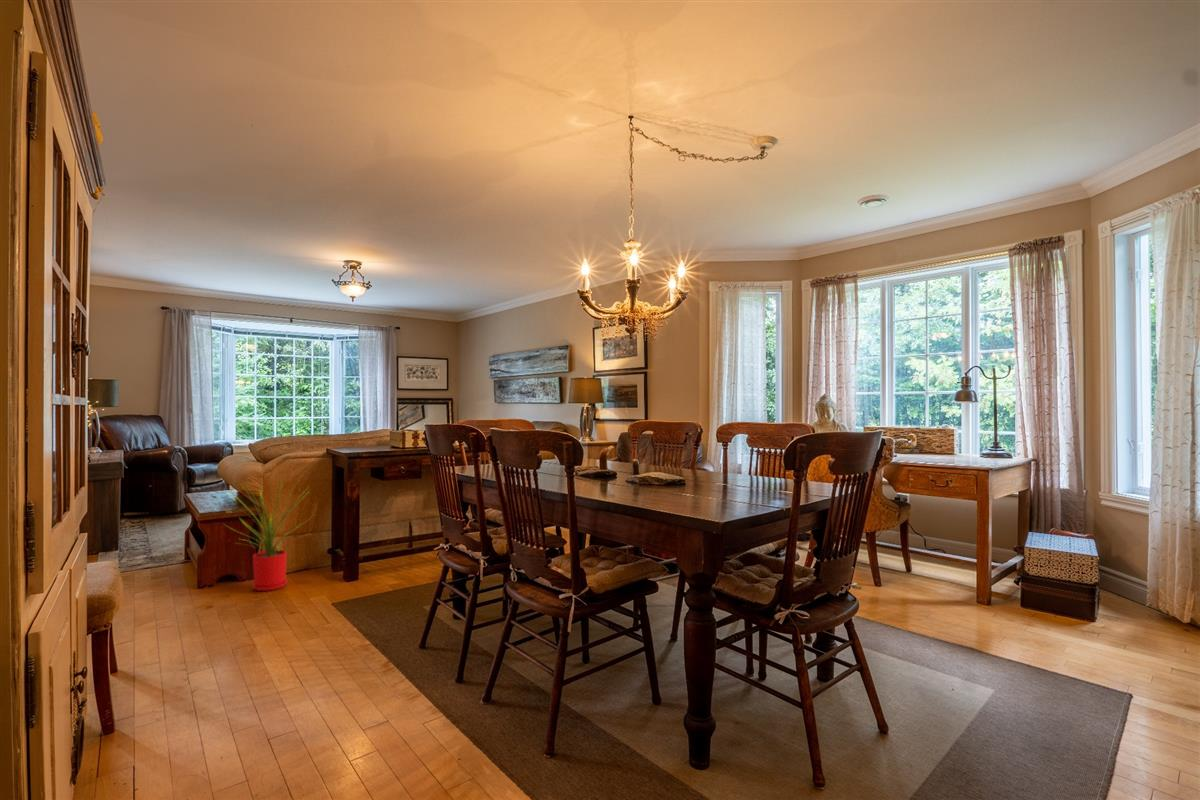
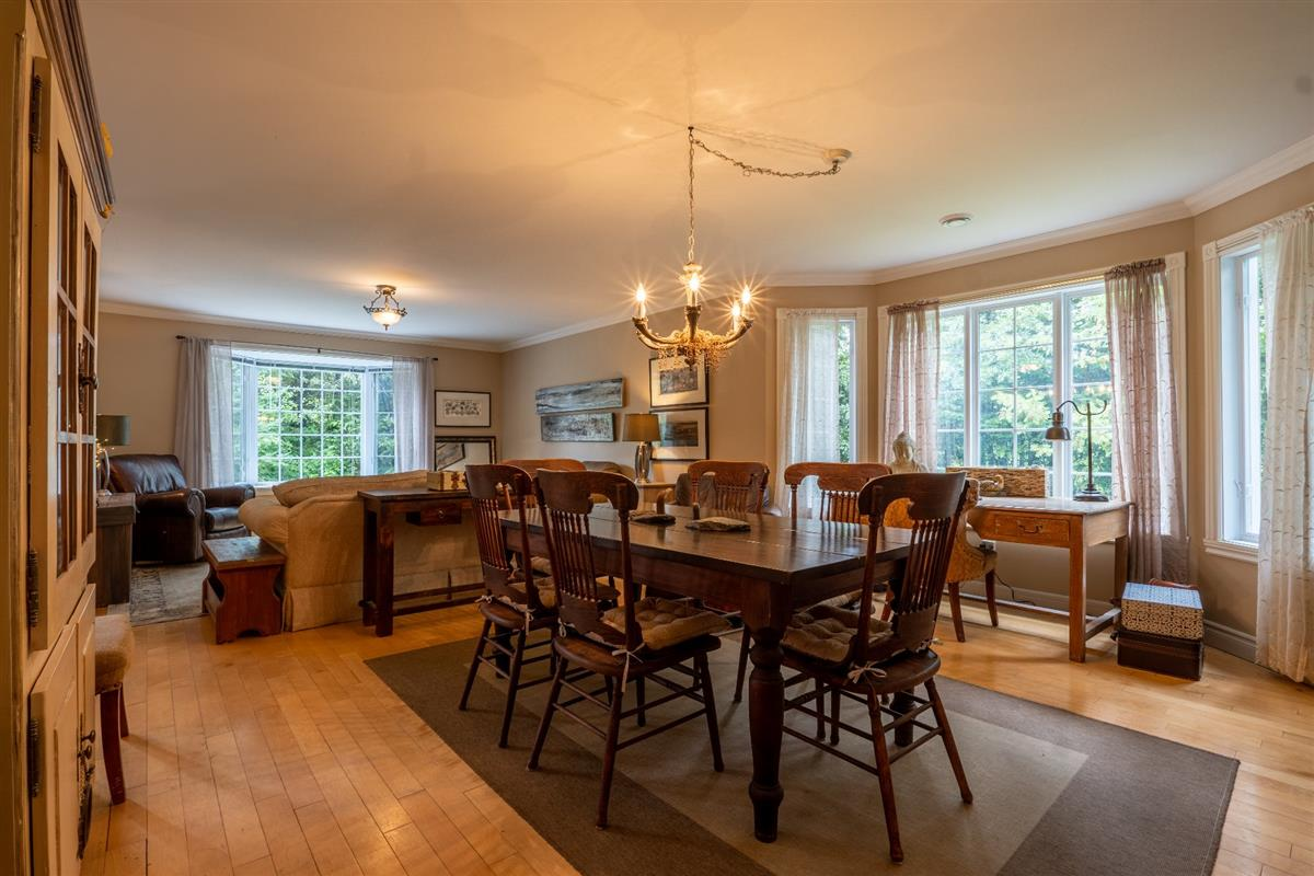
- house plant [222,476,317,592]
